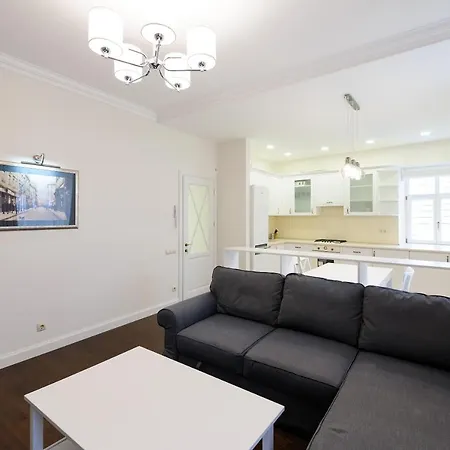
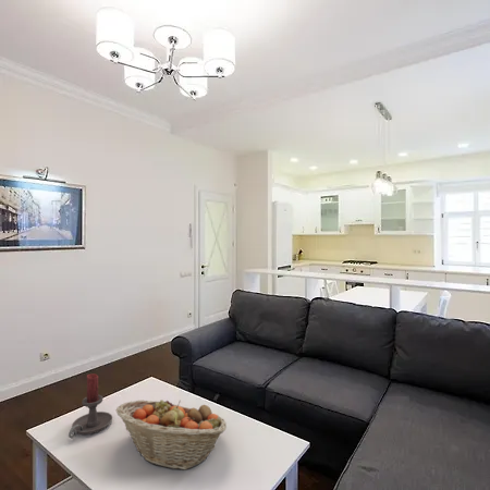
+ fruit basket [115,399,228,470]
+ candle holder [68,372,113,439]
